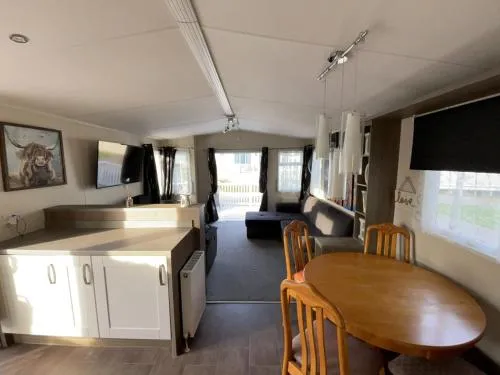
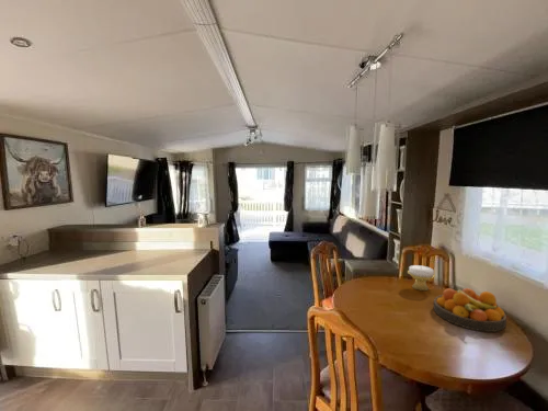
+ candle holder [407,264,436,292]
+ fruit bowl [433,287,507,333]
